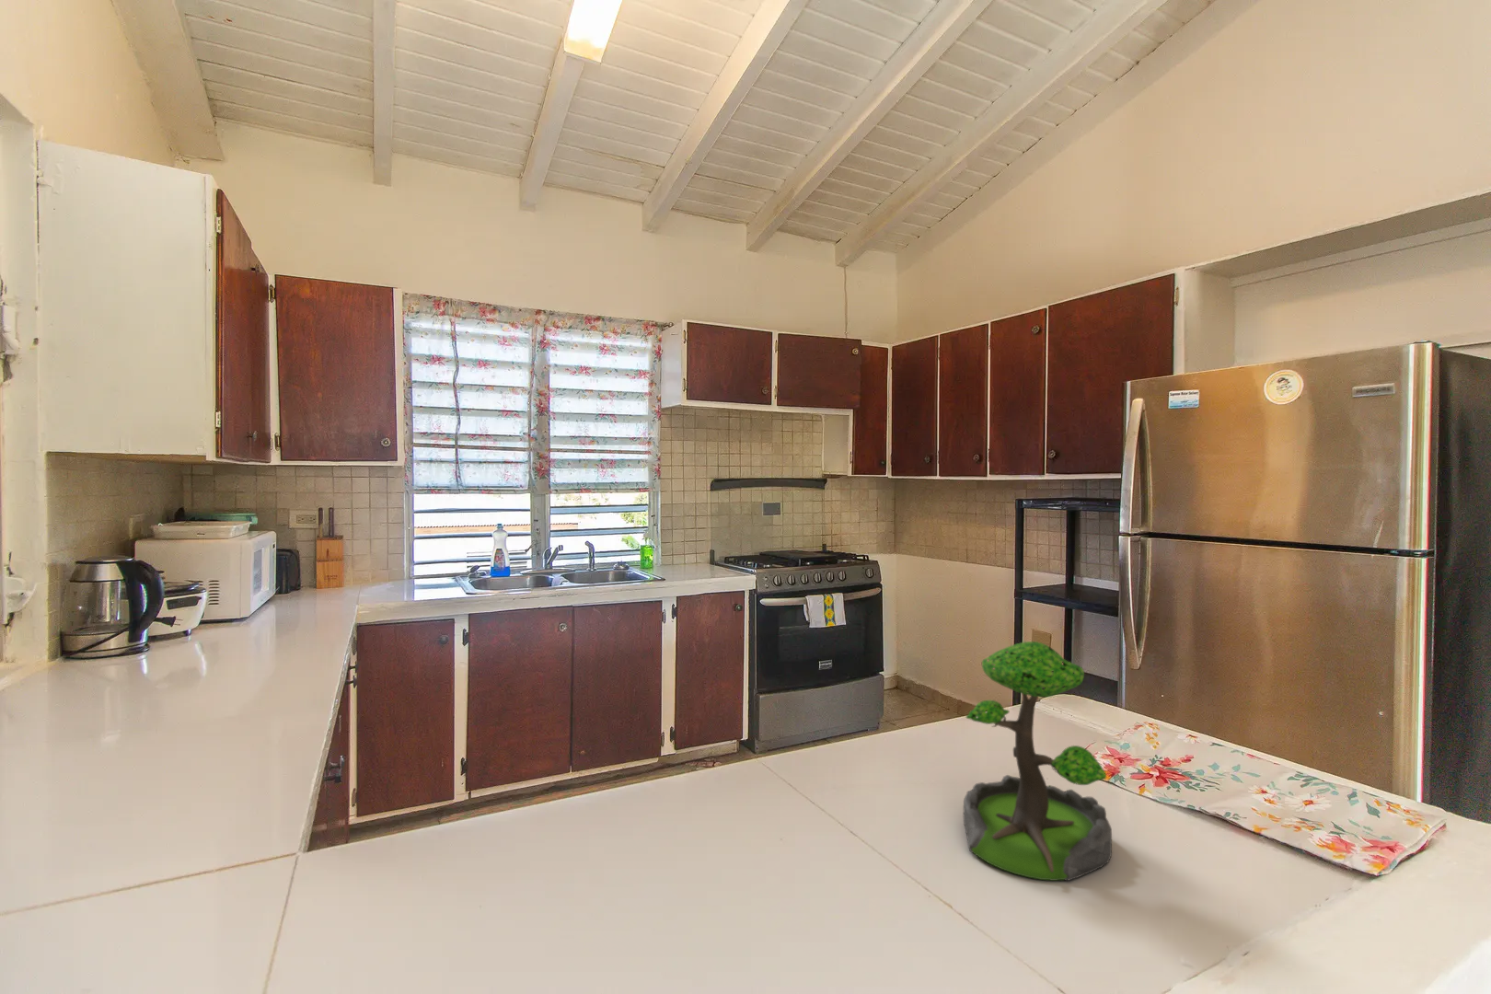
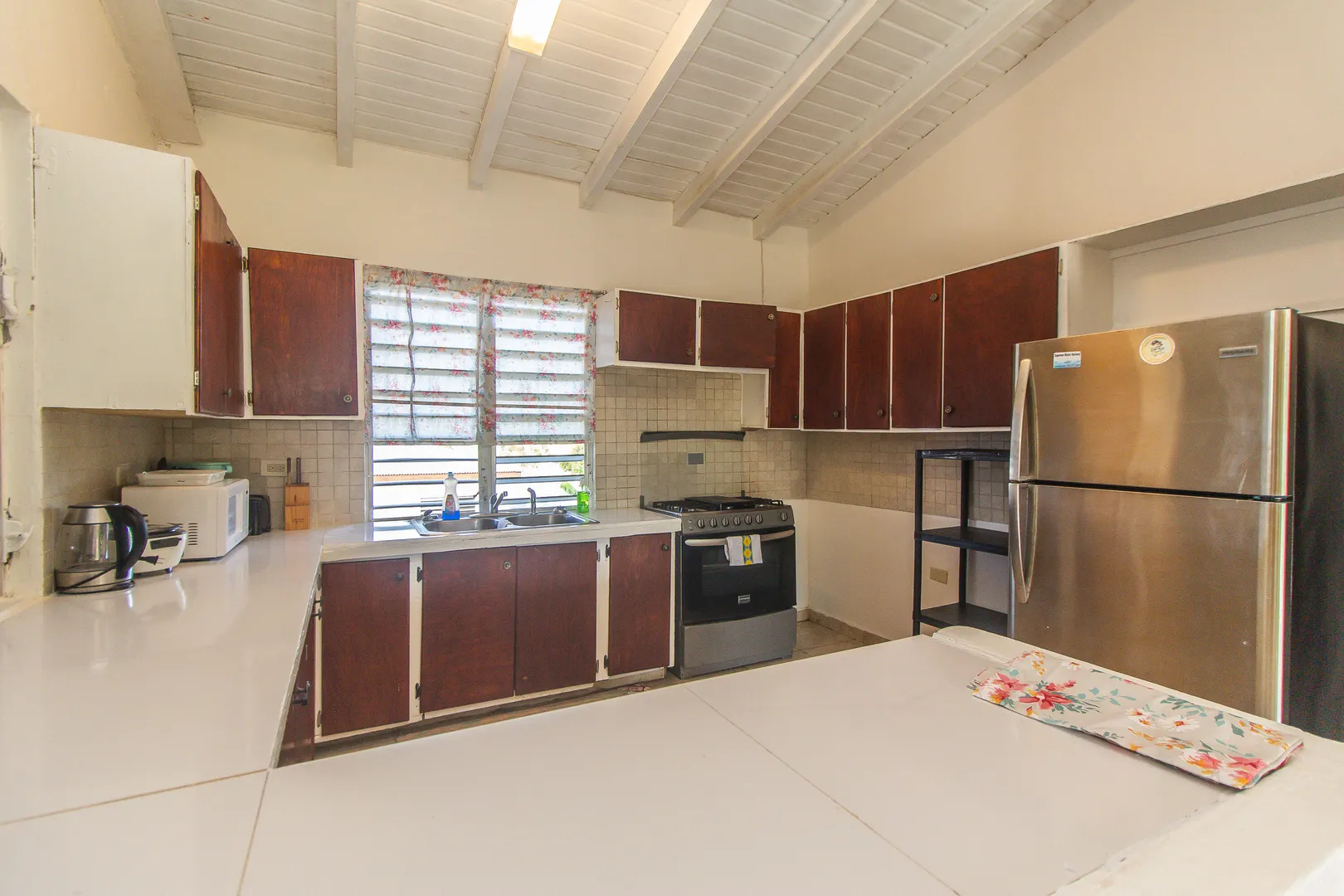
- plant [963,640,1113,882]
